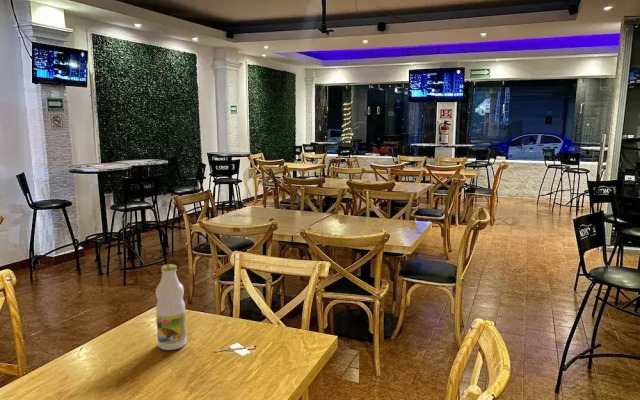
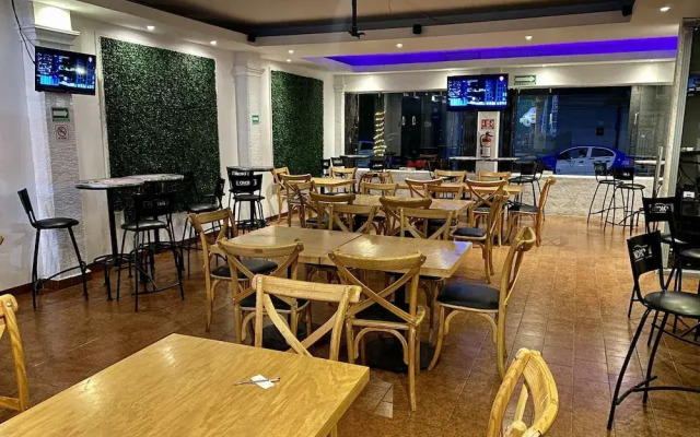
- bottle [155,263,187,351]
